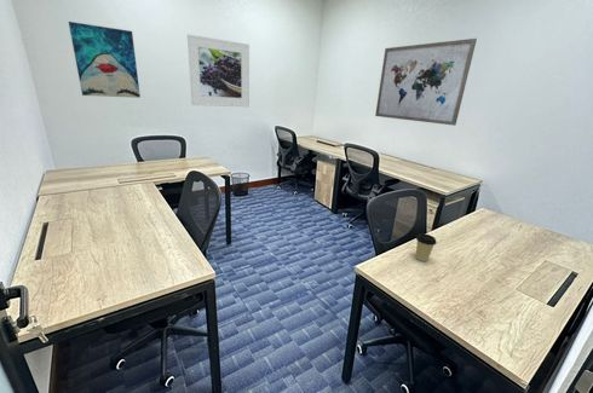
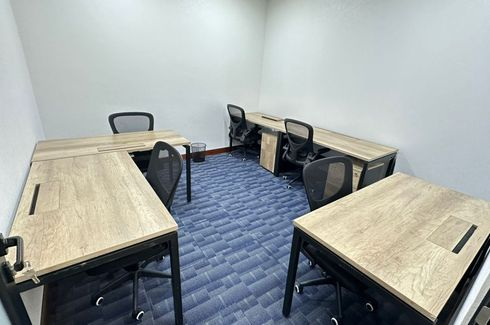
- coffee cup [415,232,438,262]
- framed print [186,33,251,108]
- wall art [68,21,142,99]
- wall art [374,37,478,127]
